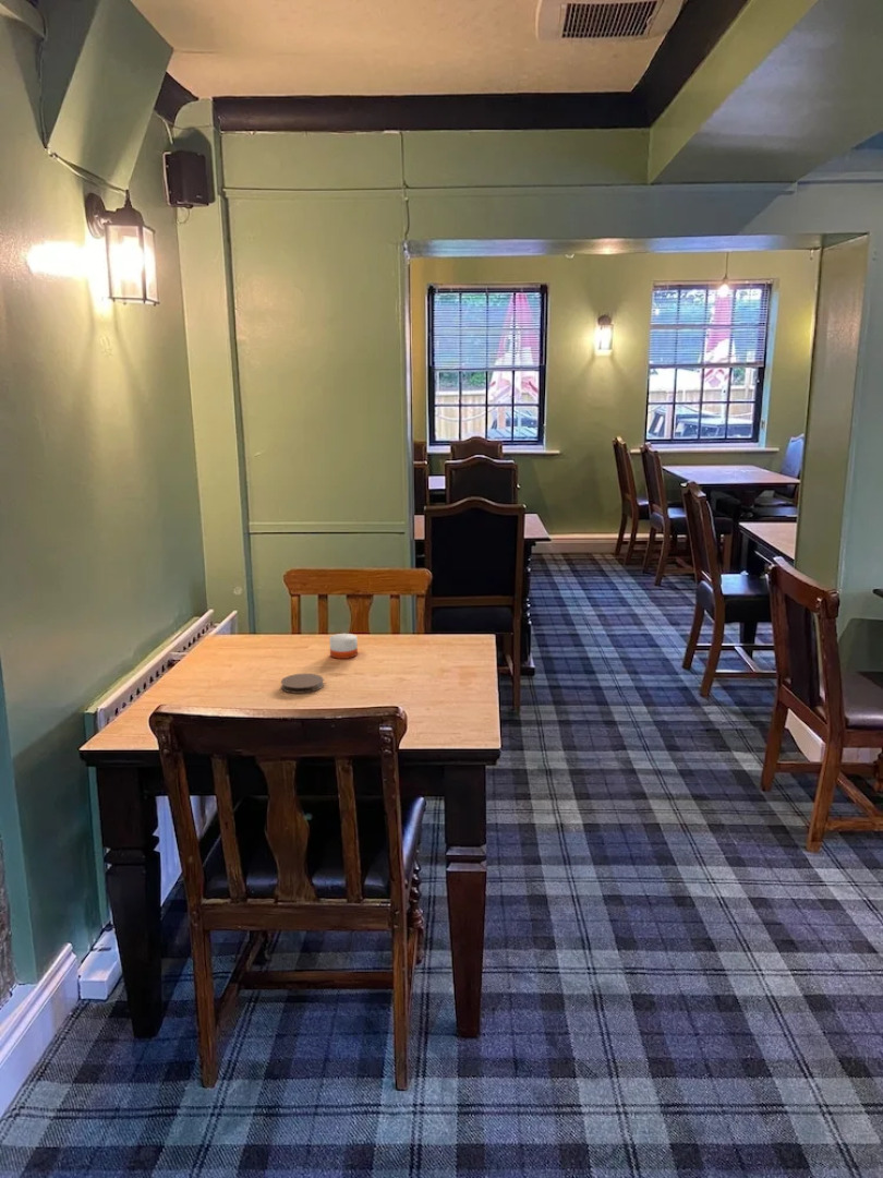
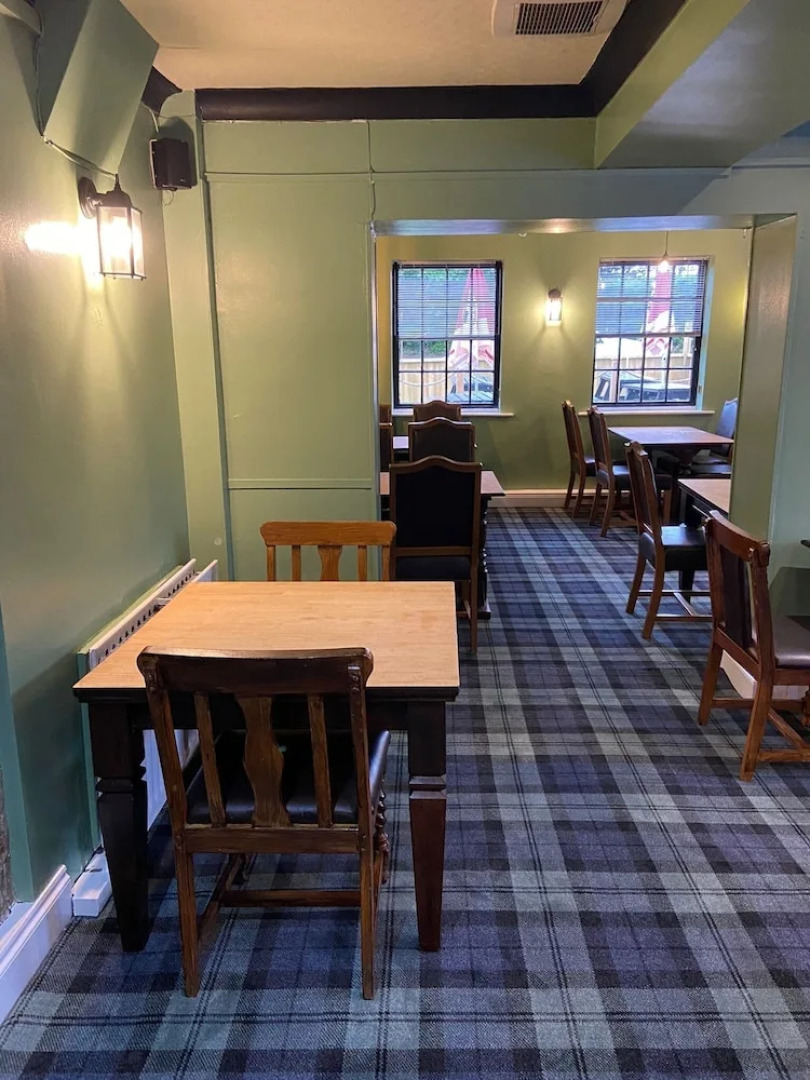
- coaster [280,672,325,695]
- candle [328,628,359,660]
